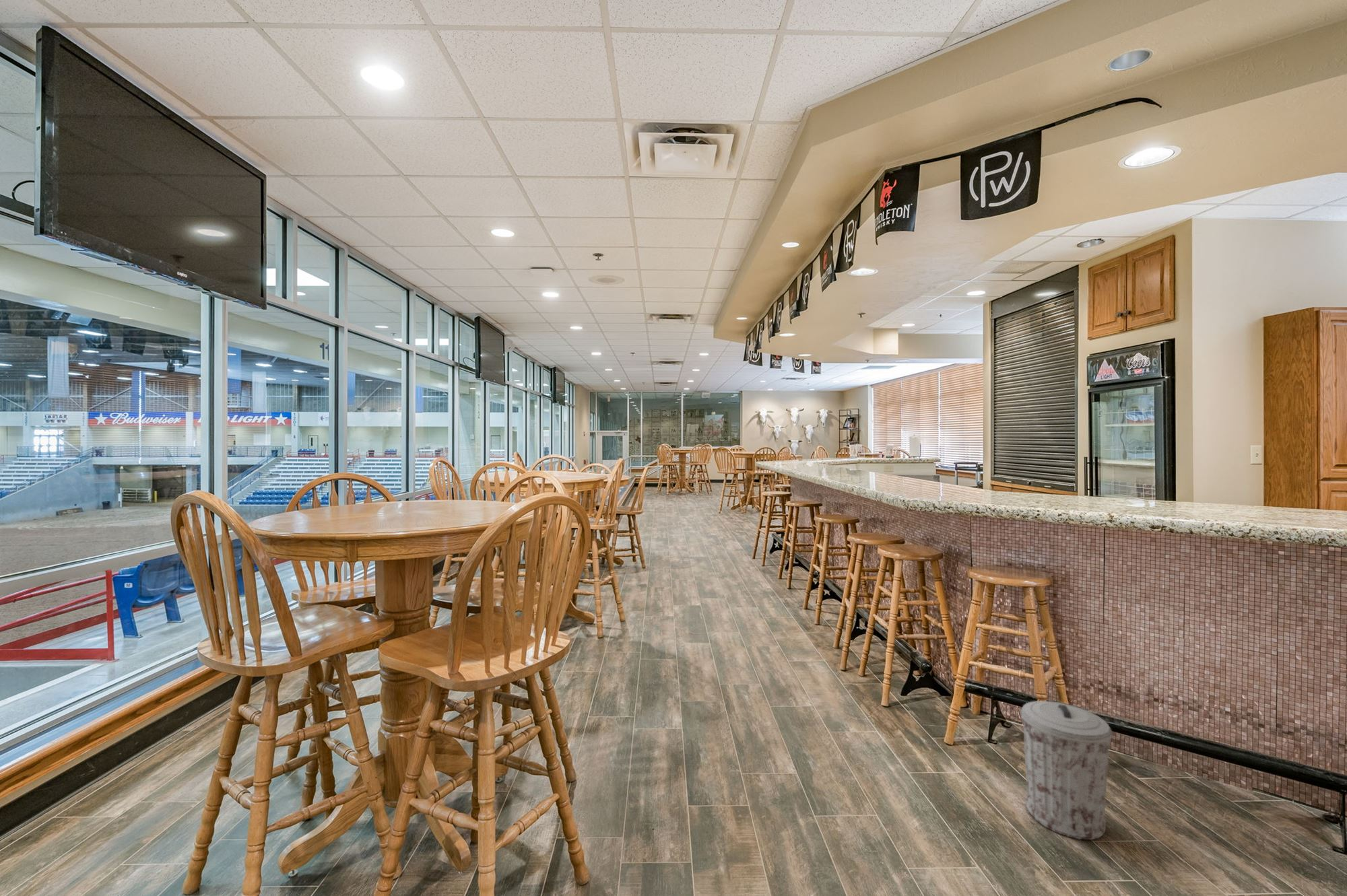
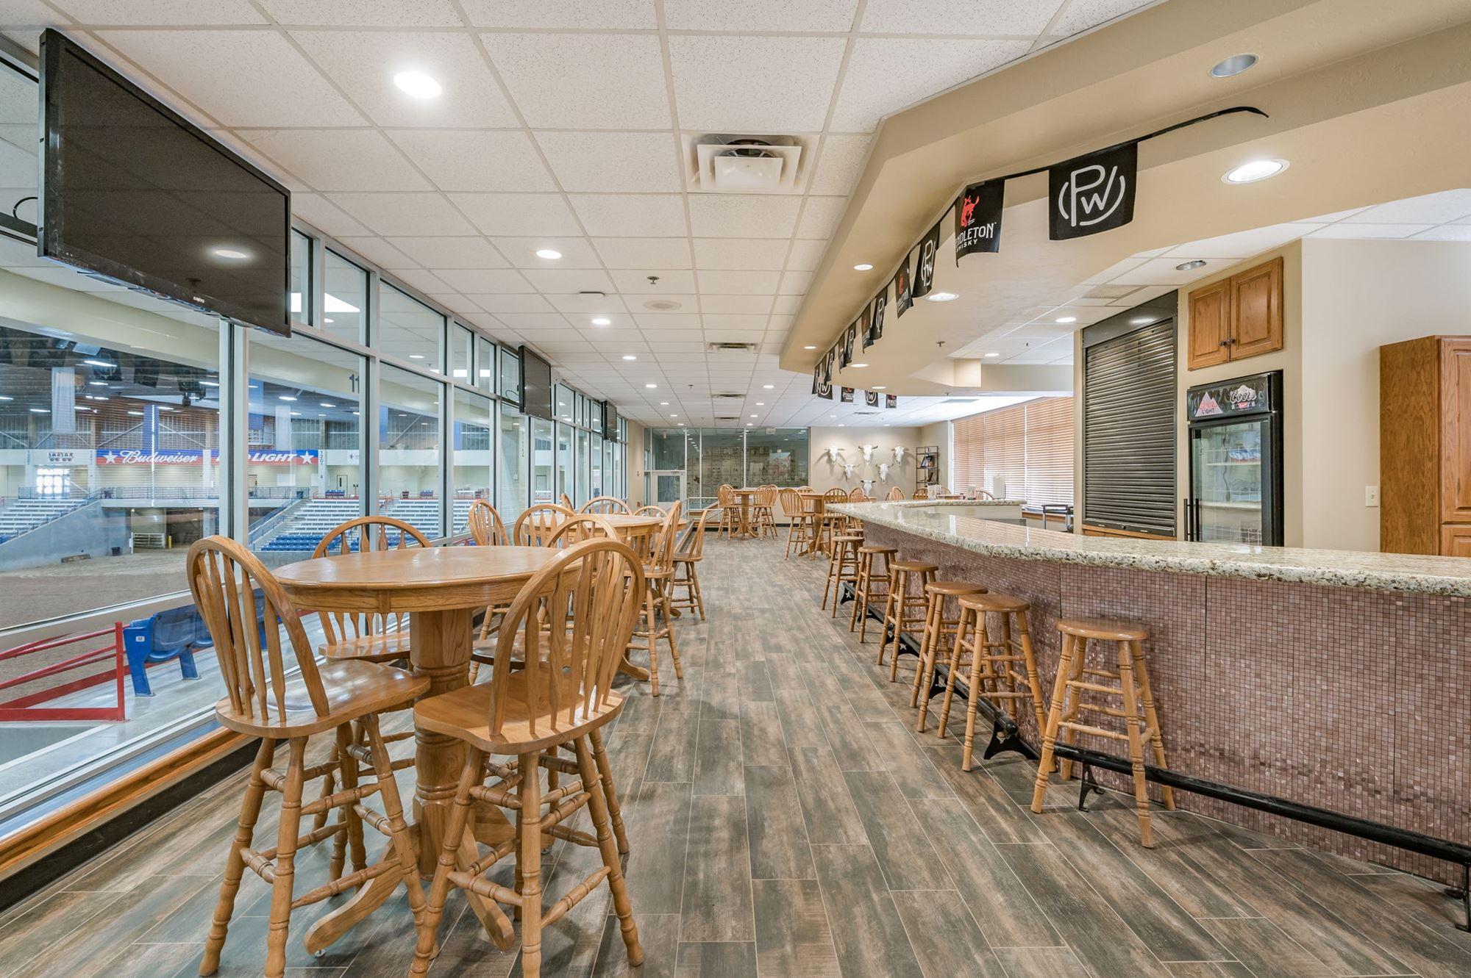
- trash can [1020,700,1113,841]
